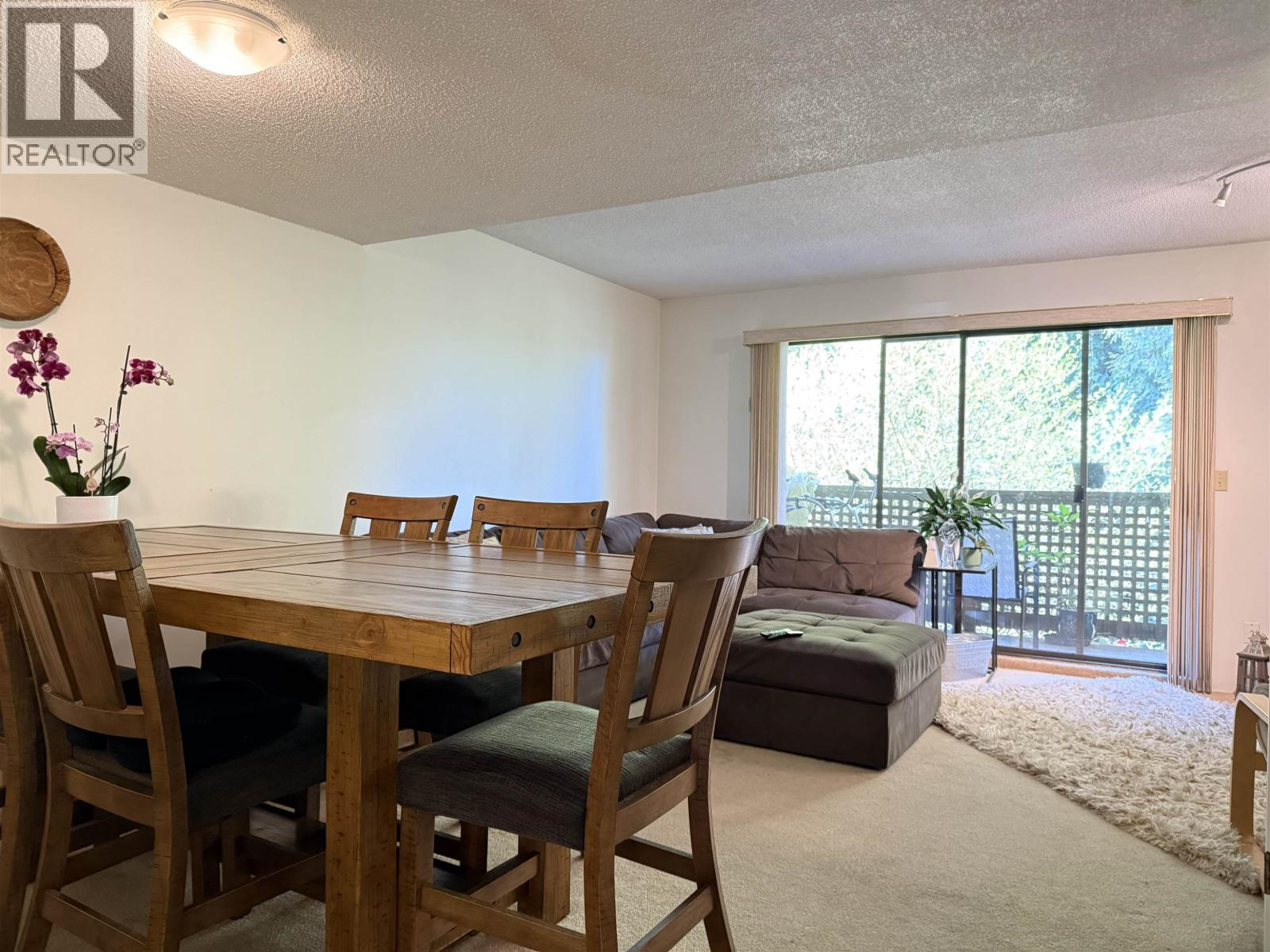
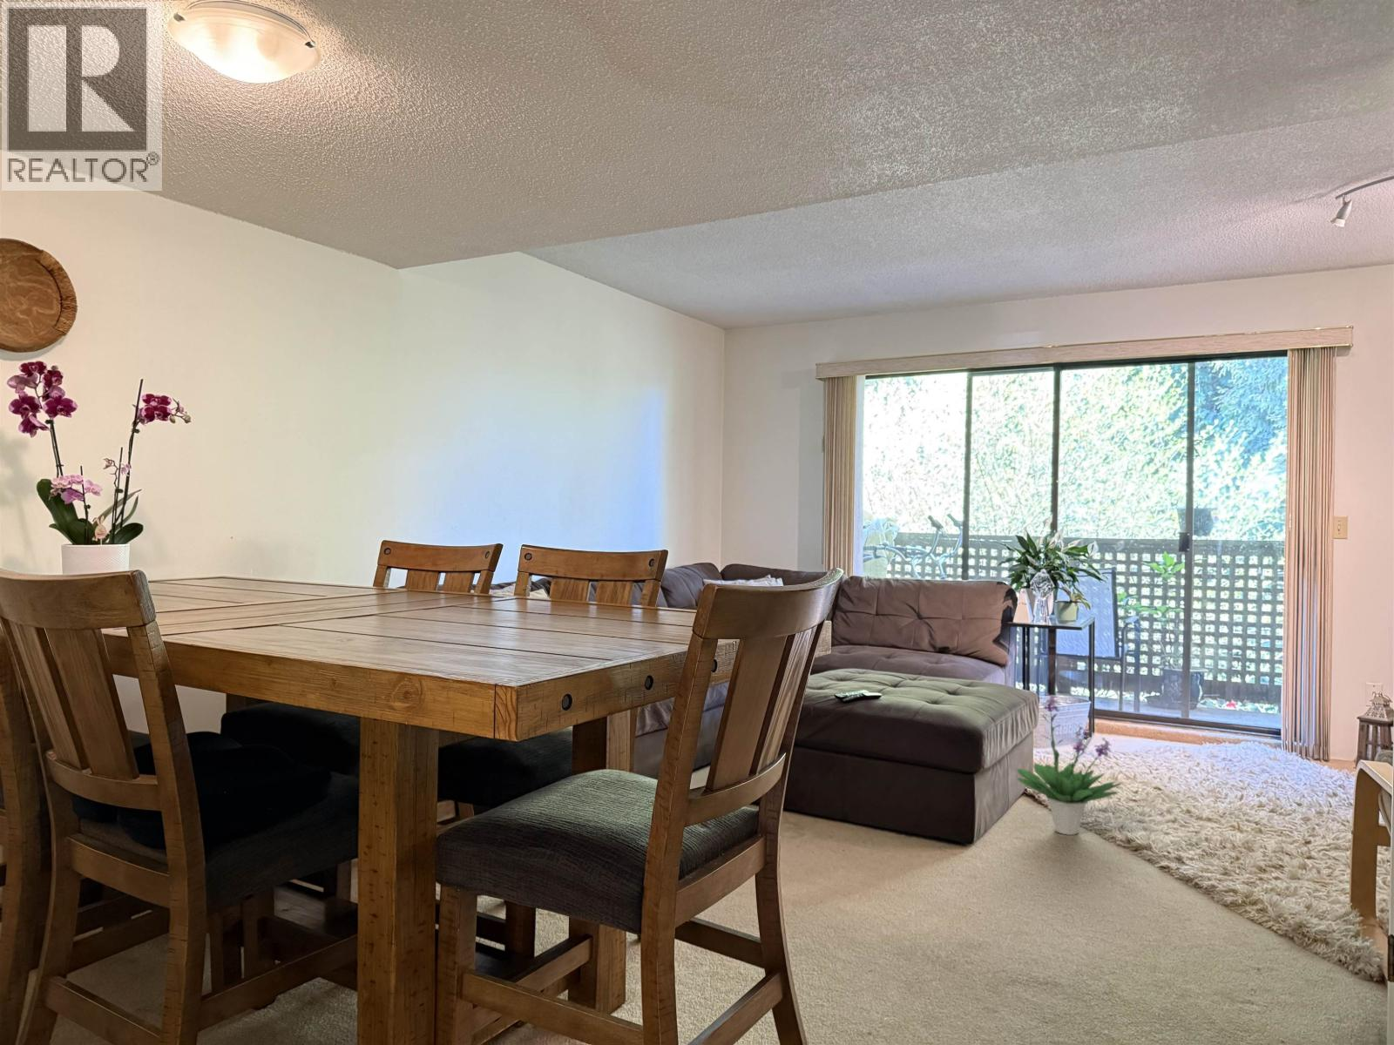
+ potted plant [1016,693,1125,836]
